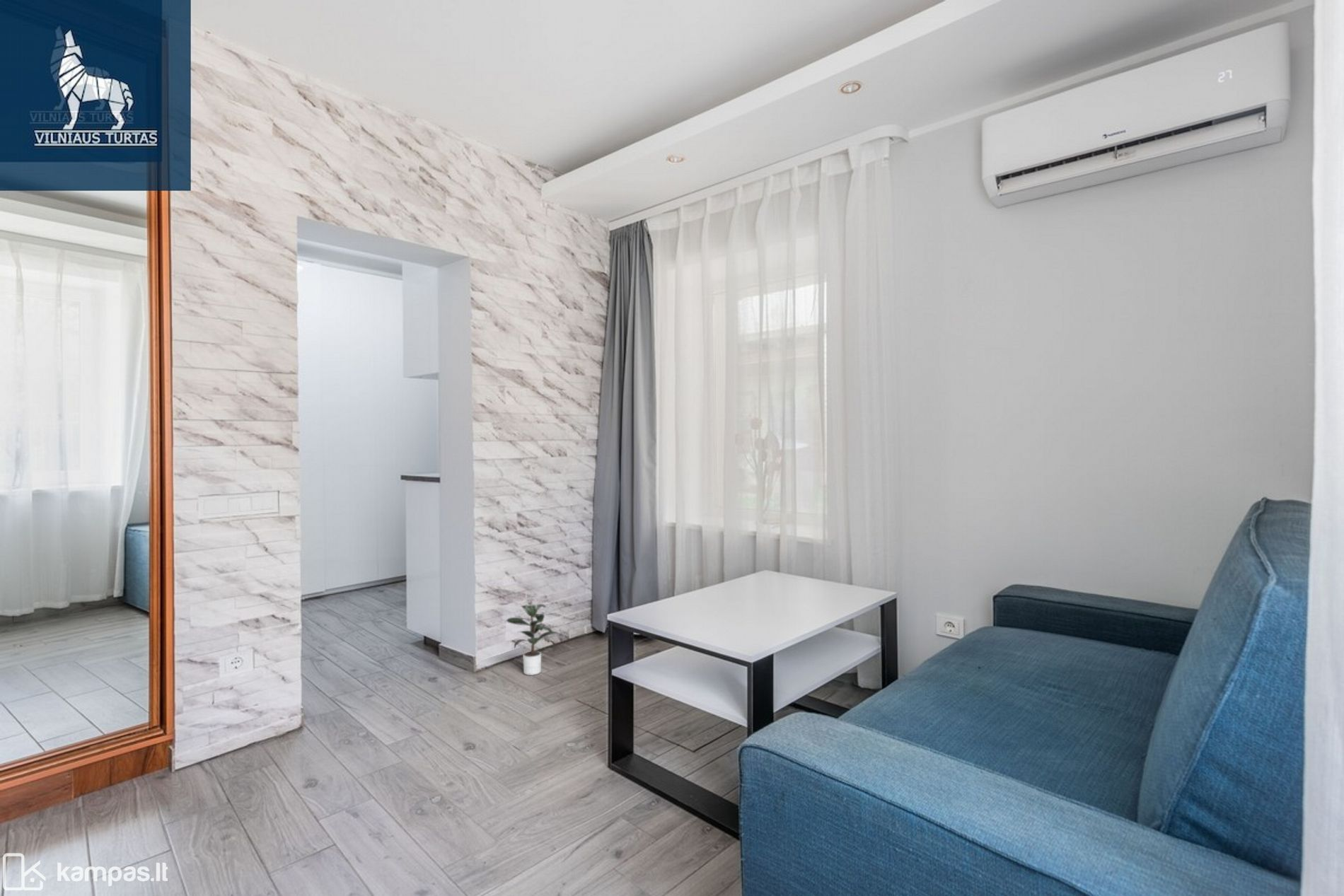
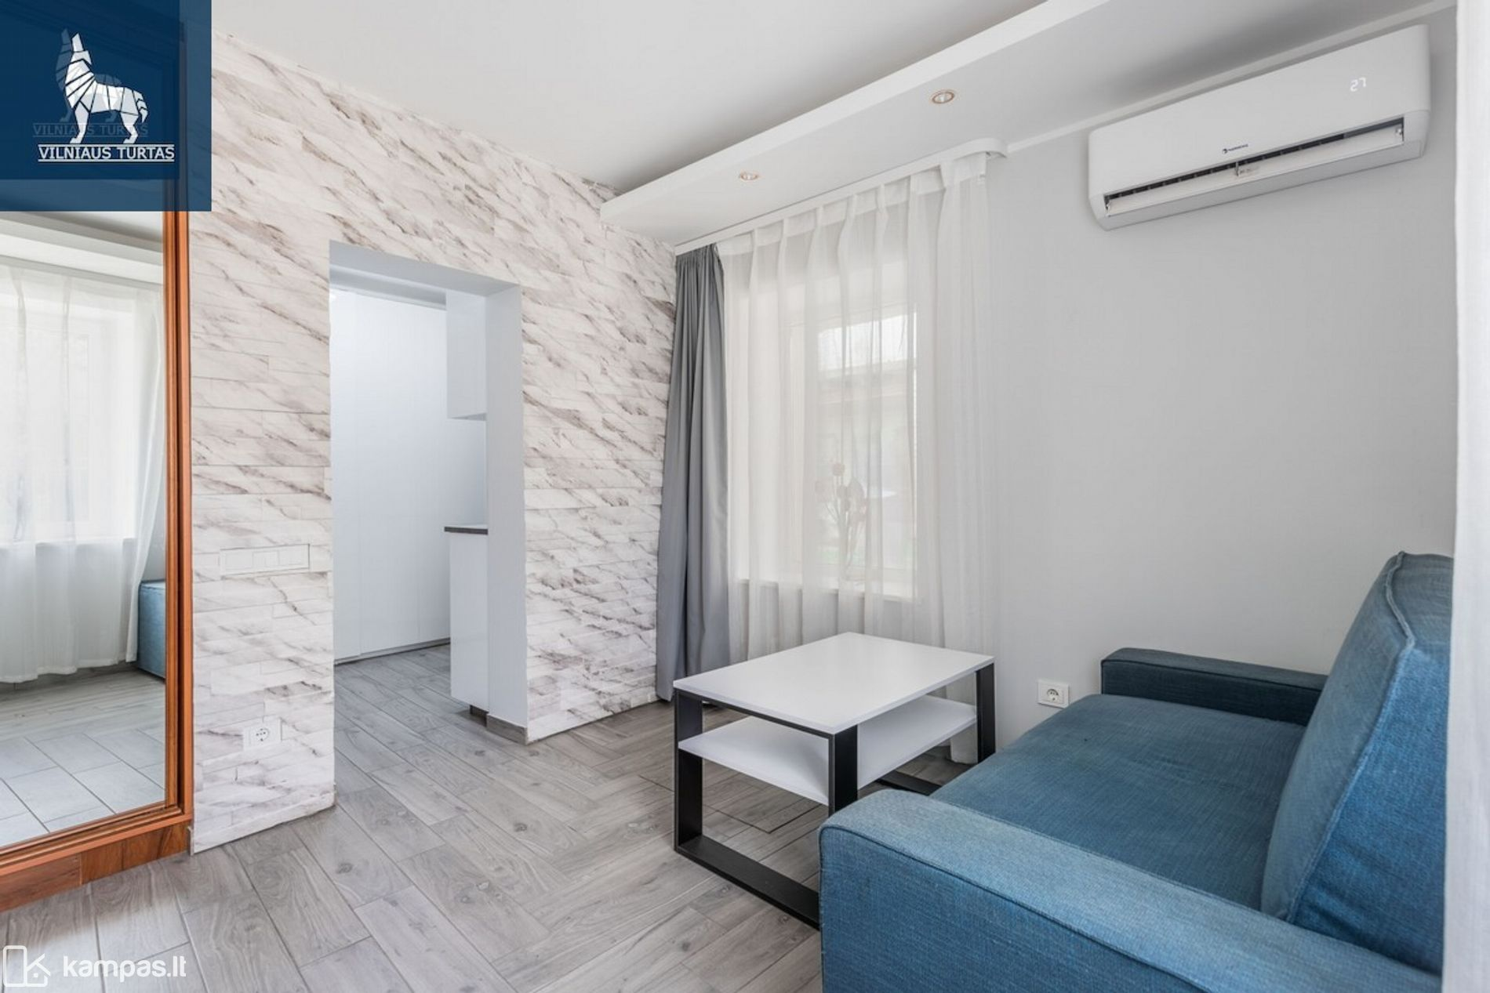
- potted plant [504,603,562,676]
